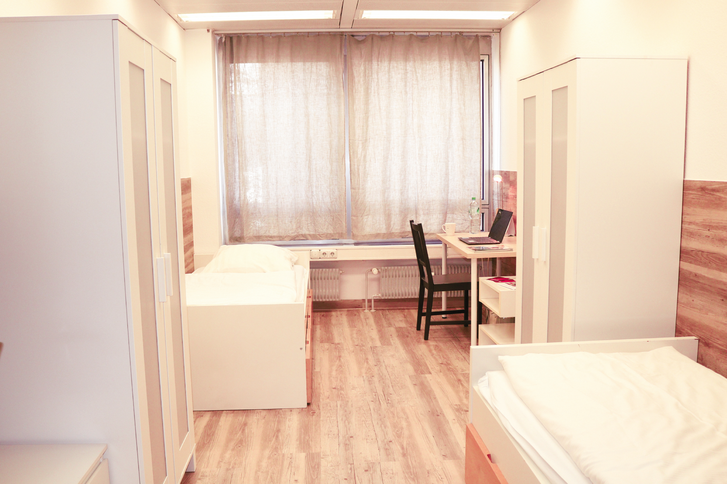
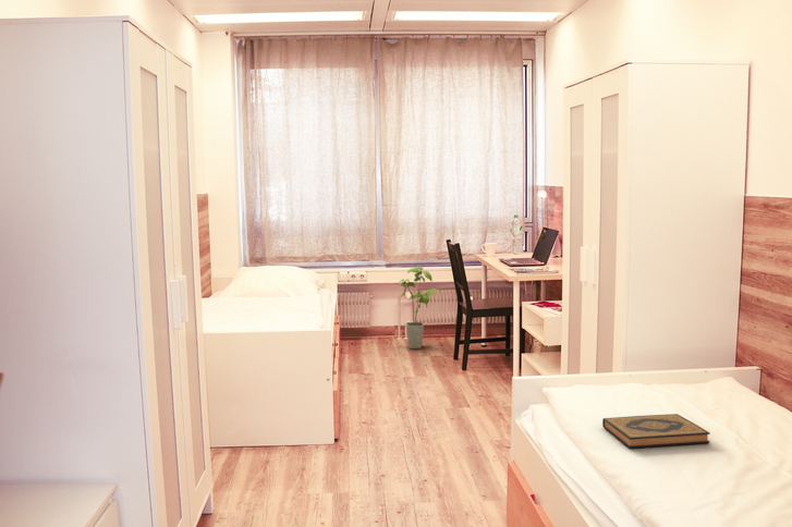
+ house plant [397,266,441,350]
+ hardback book [601,413,711,450]
